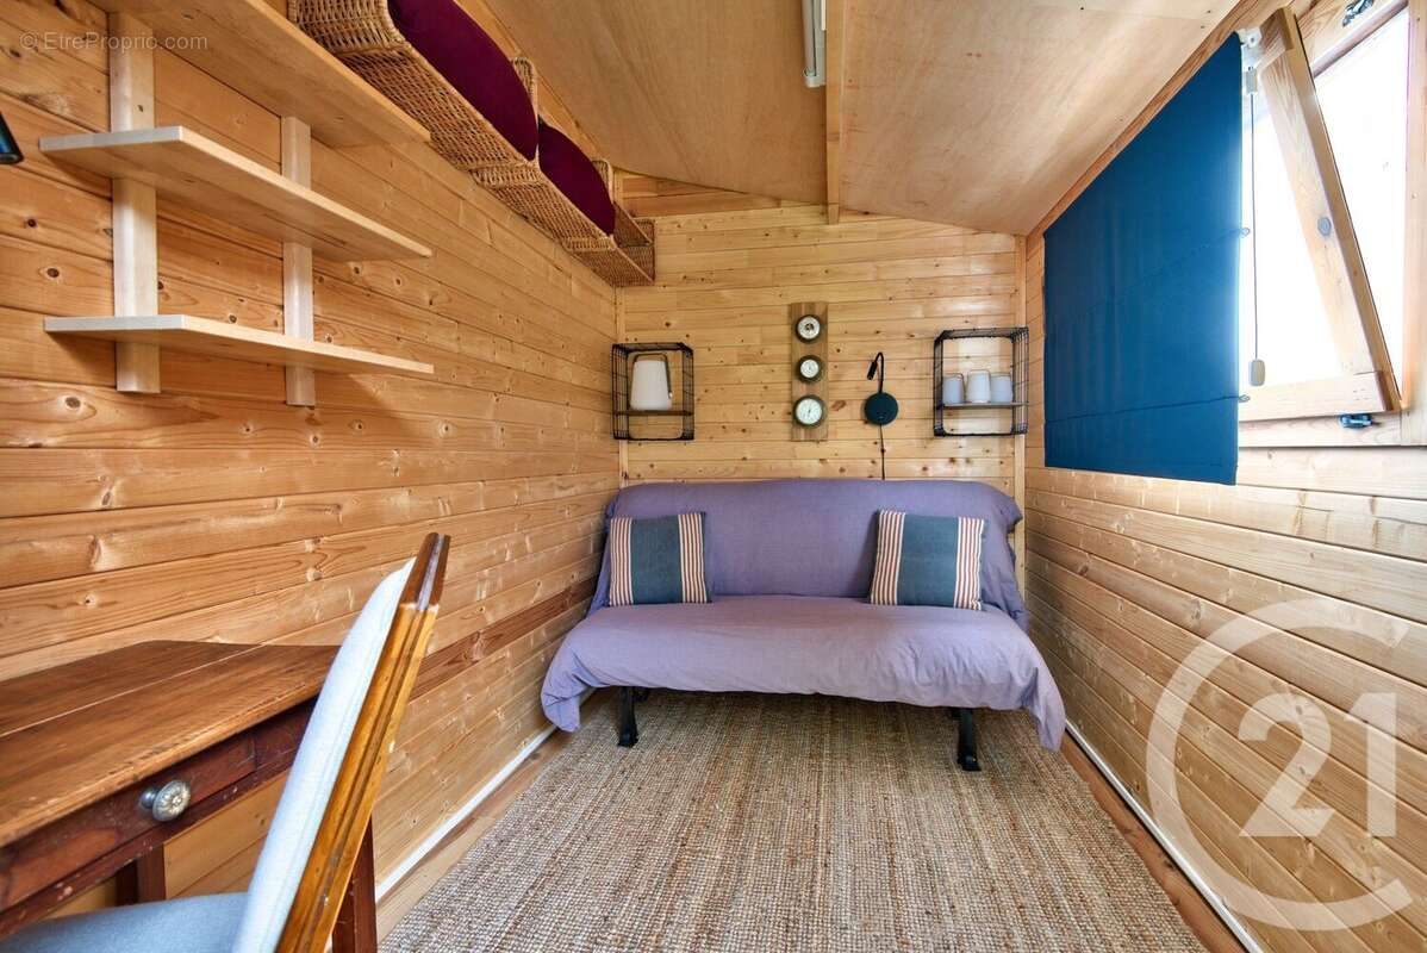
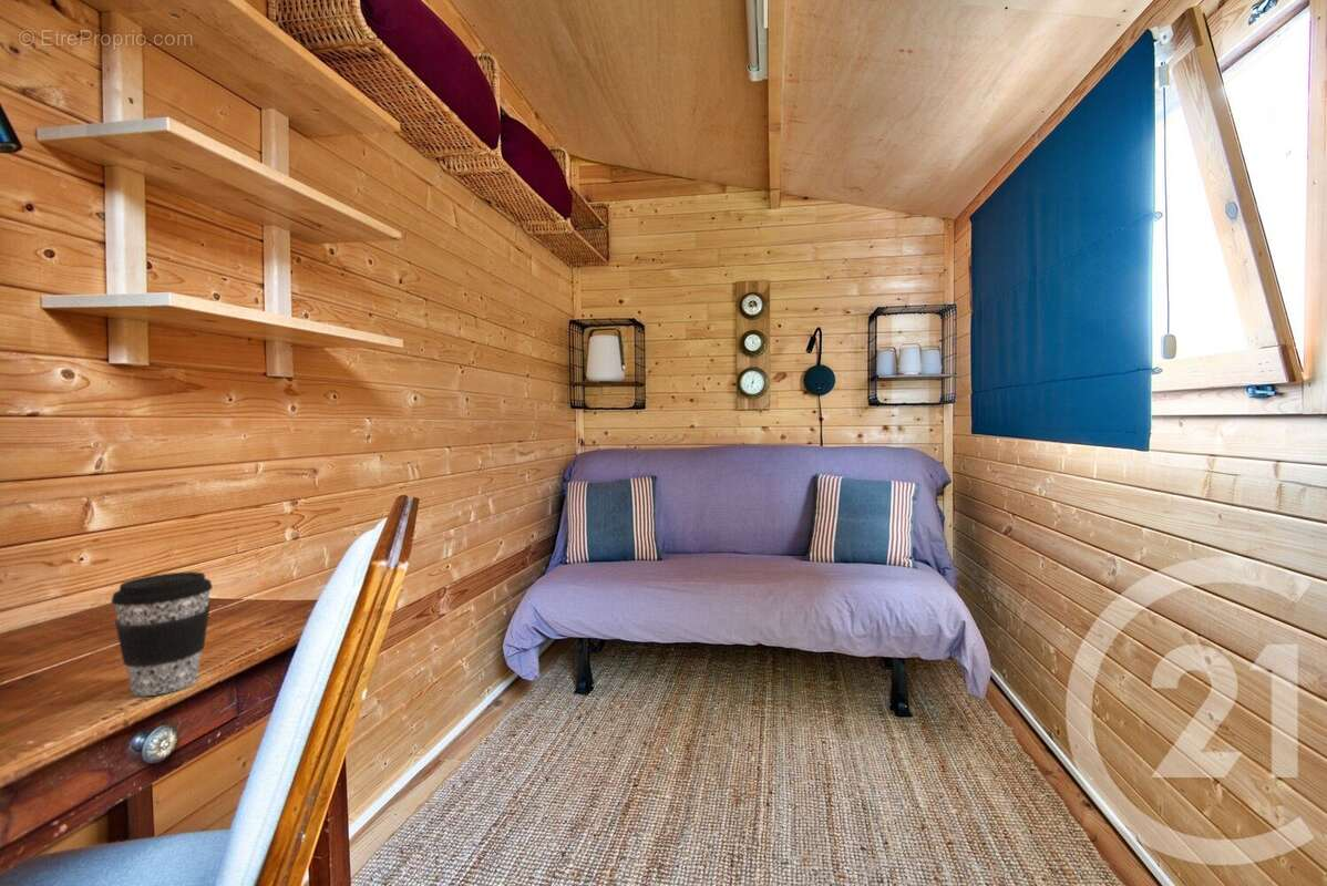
+ coffee cup [110,570,214,697]
